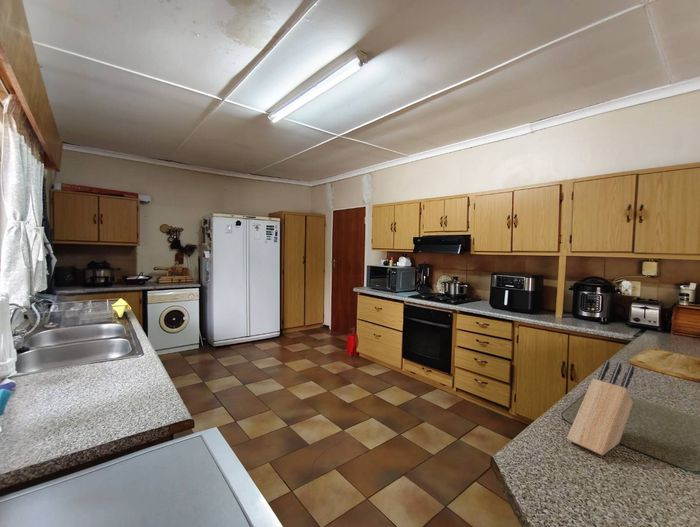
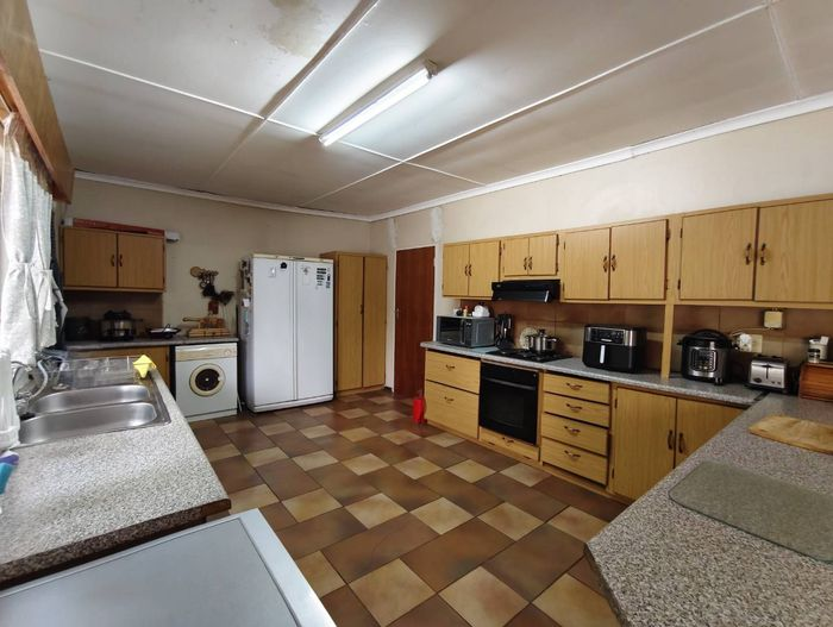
- knife block [566,359,635,456]
